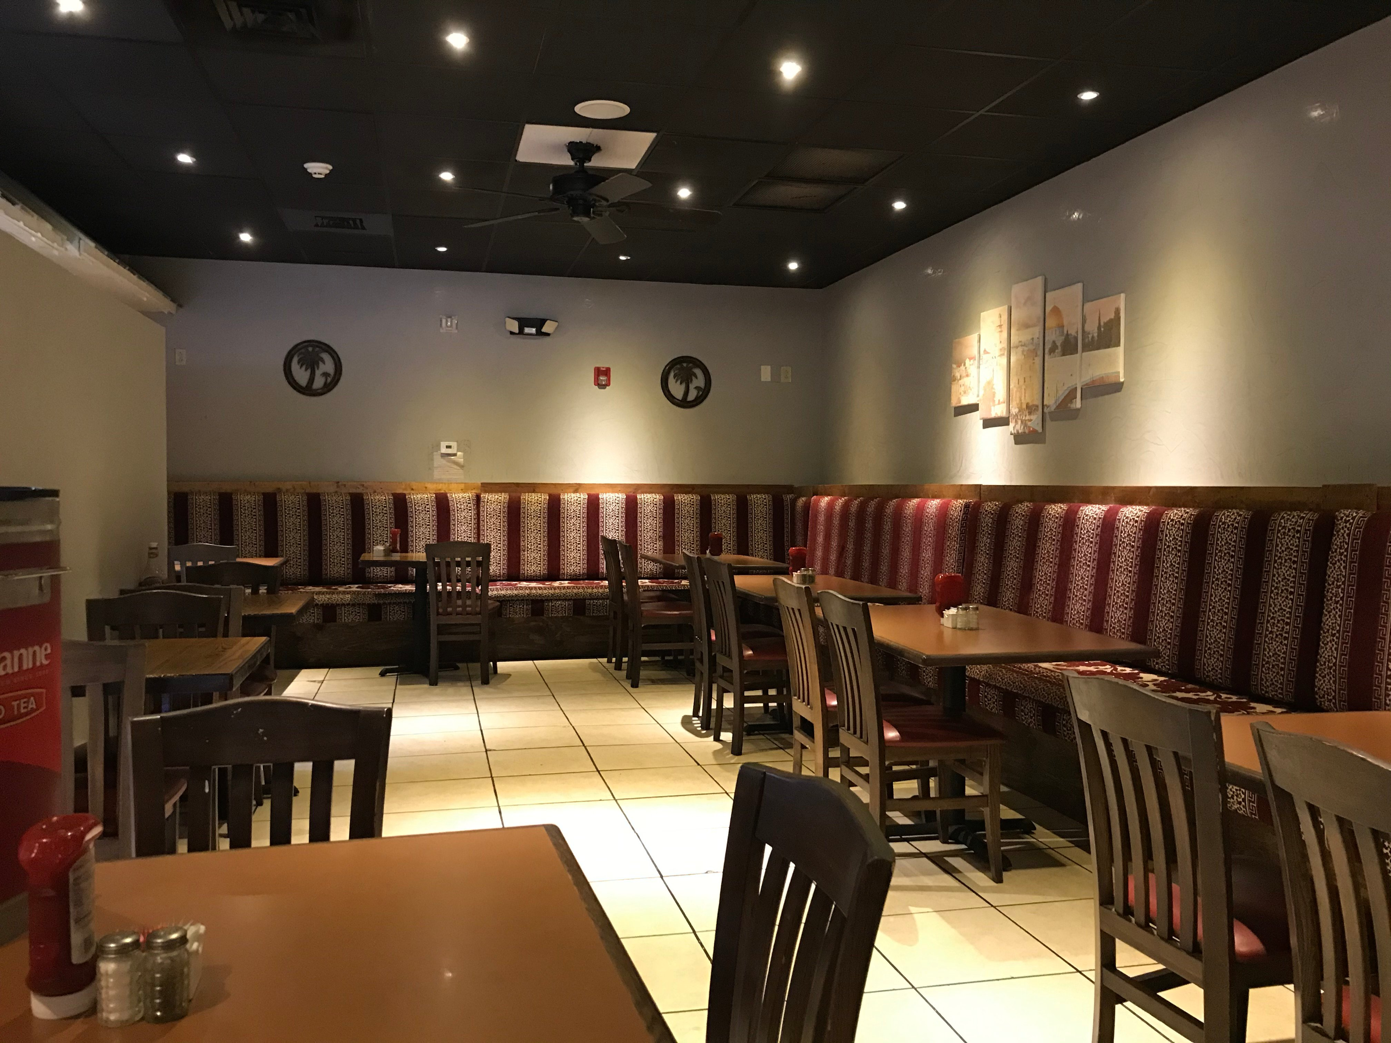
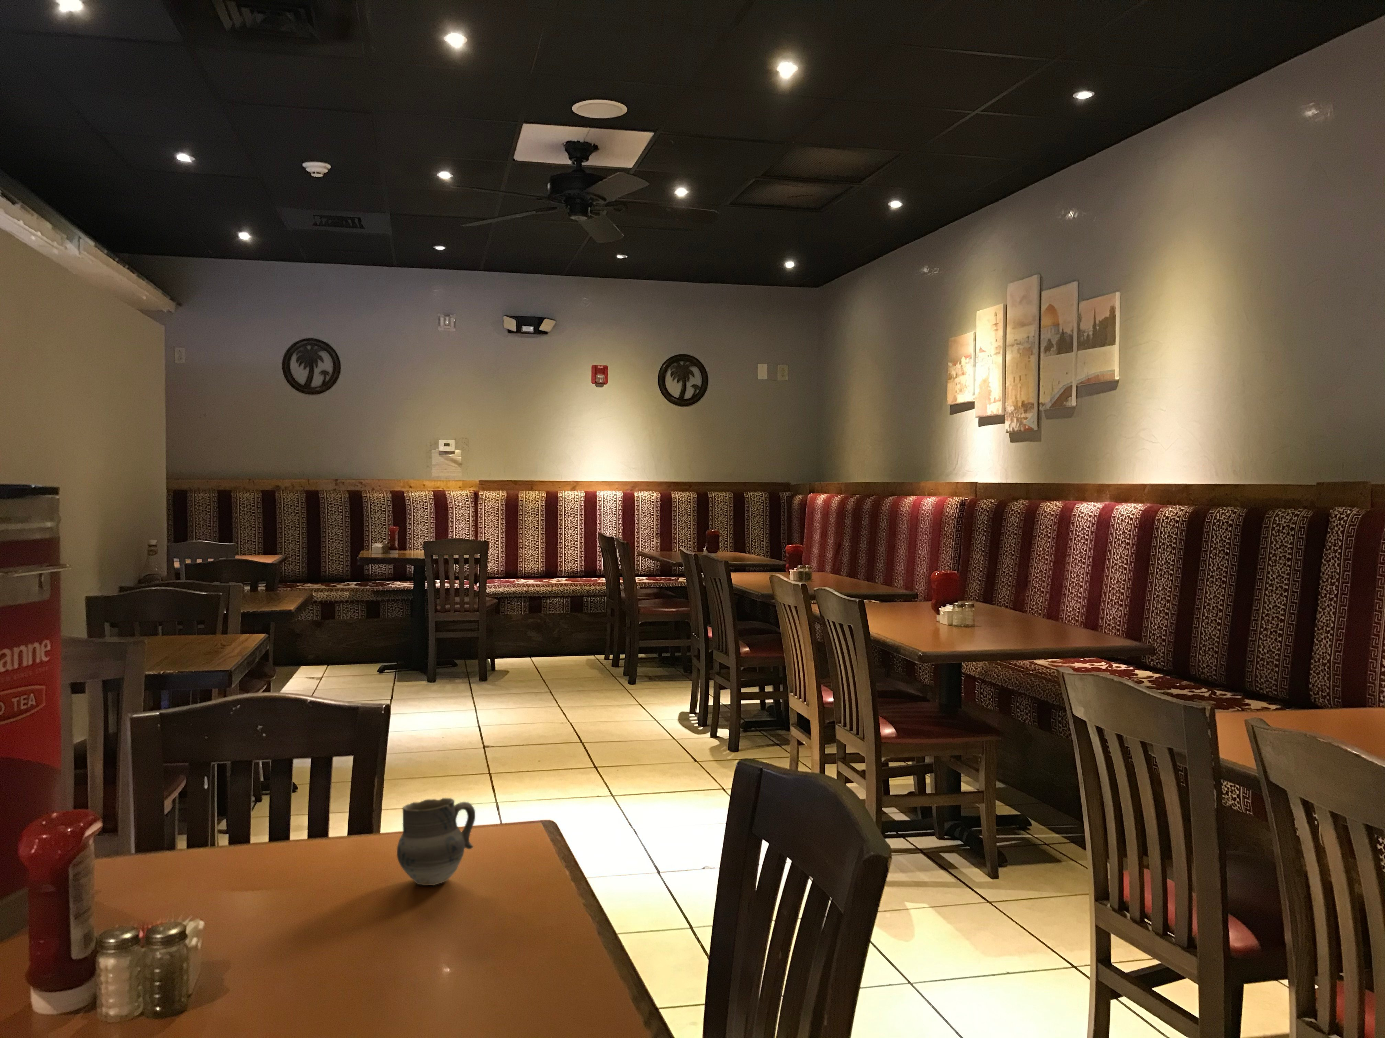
+ cup [396,798,475,885]
